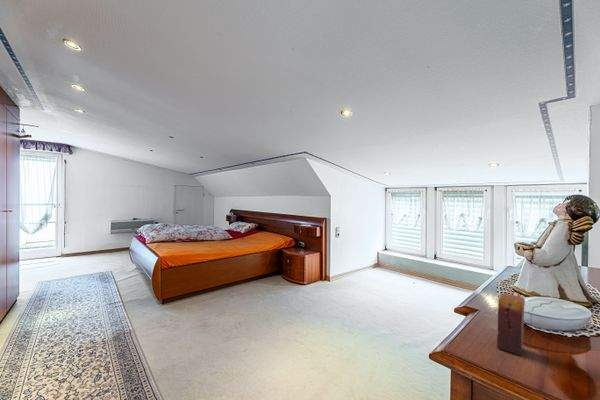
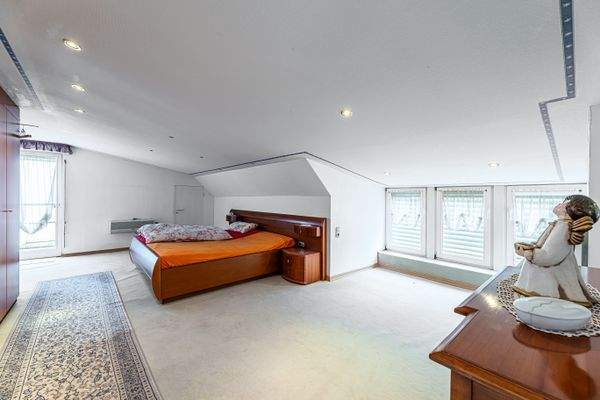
- candle [496,293,526,356]
